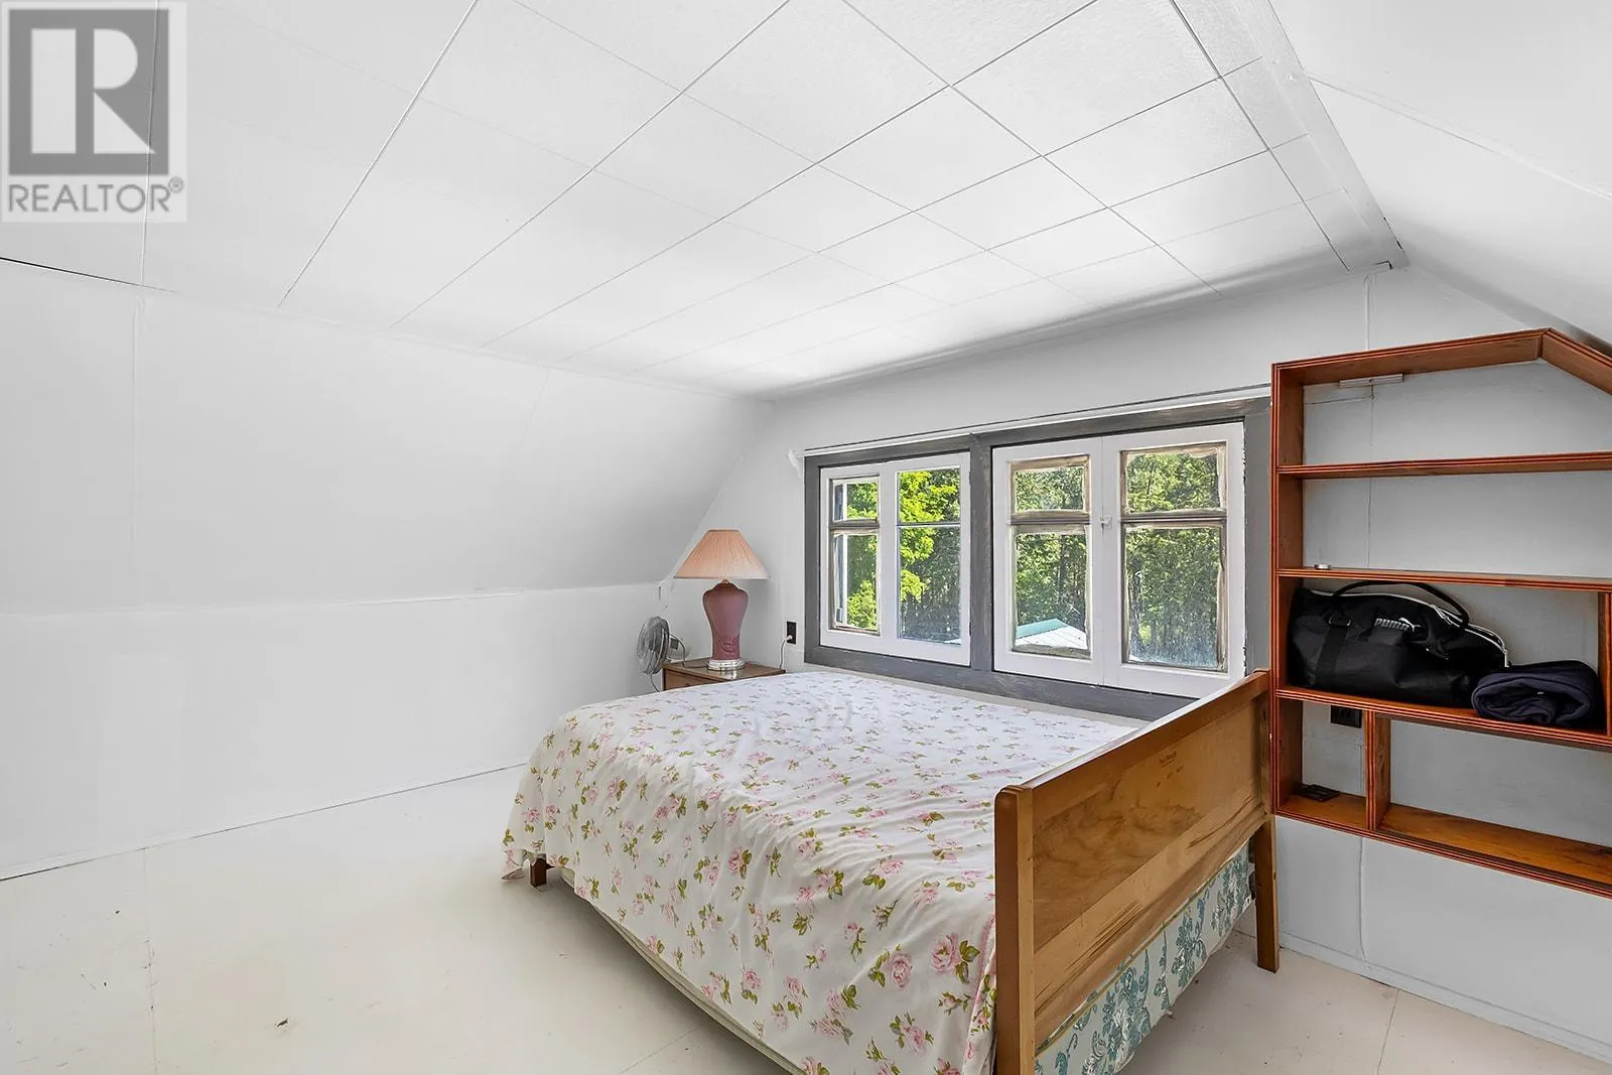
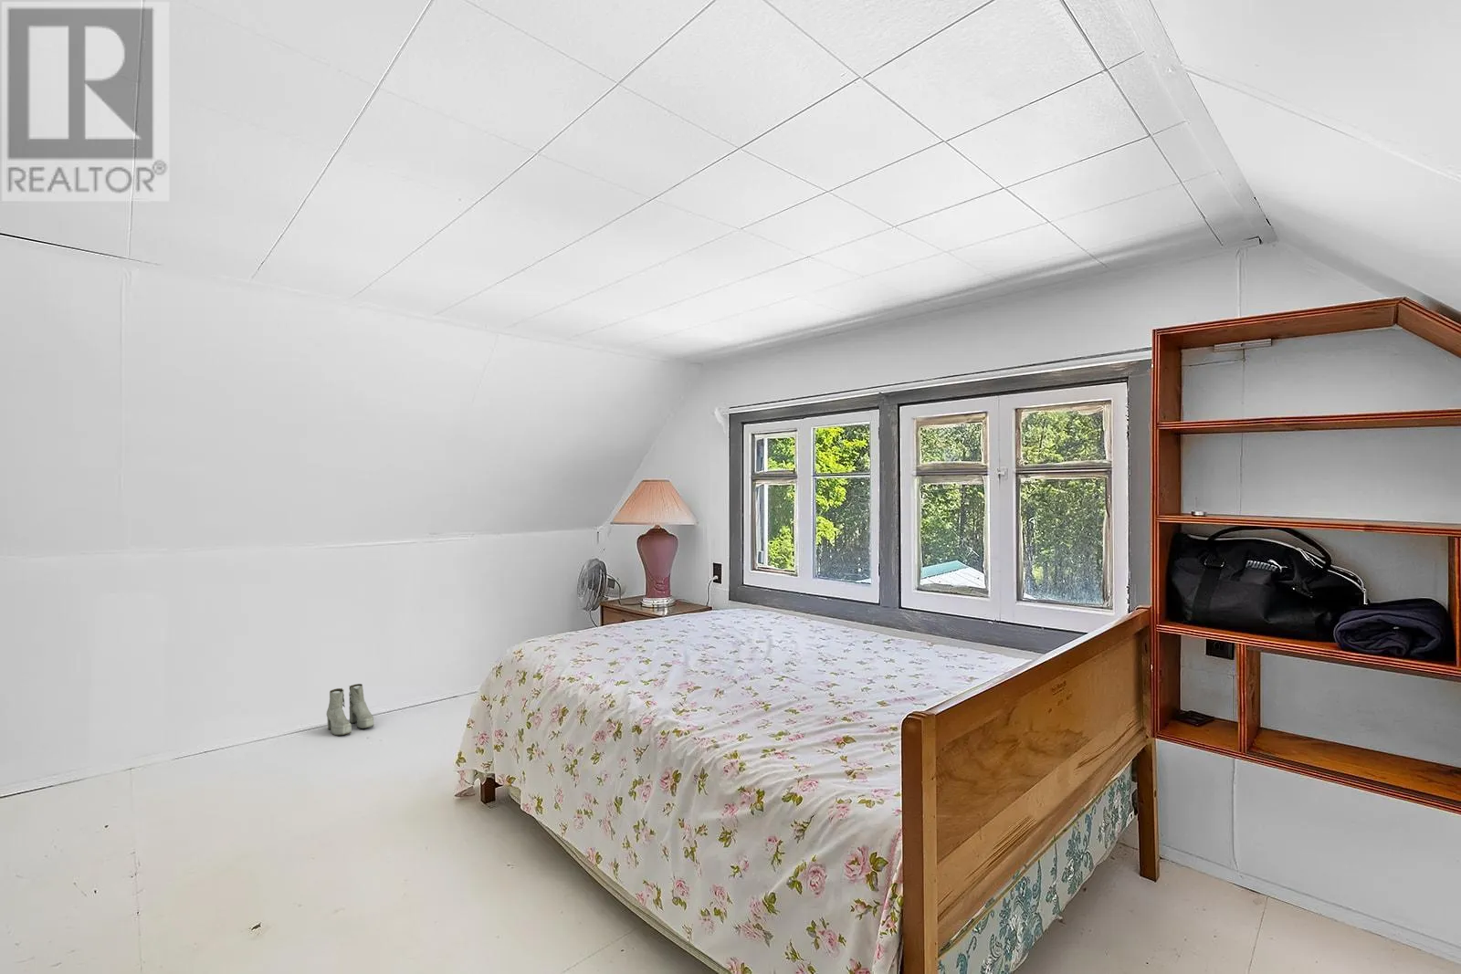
+ boots [326,683,375,737]
